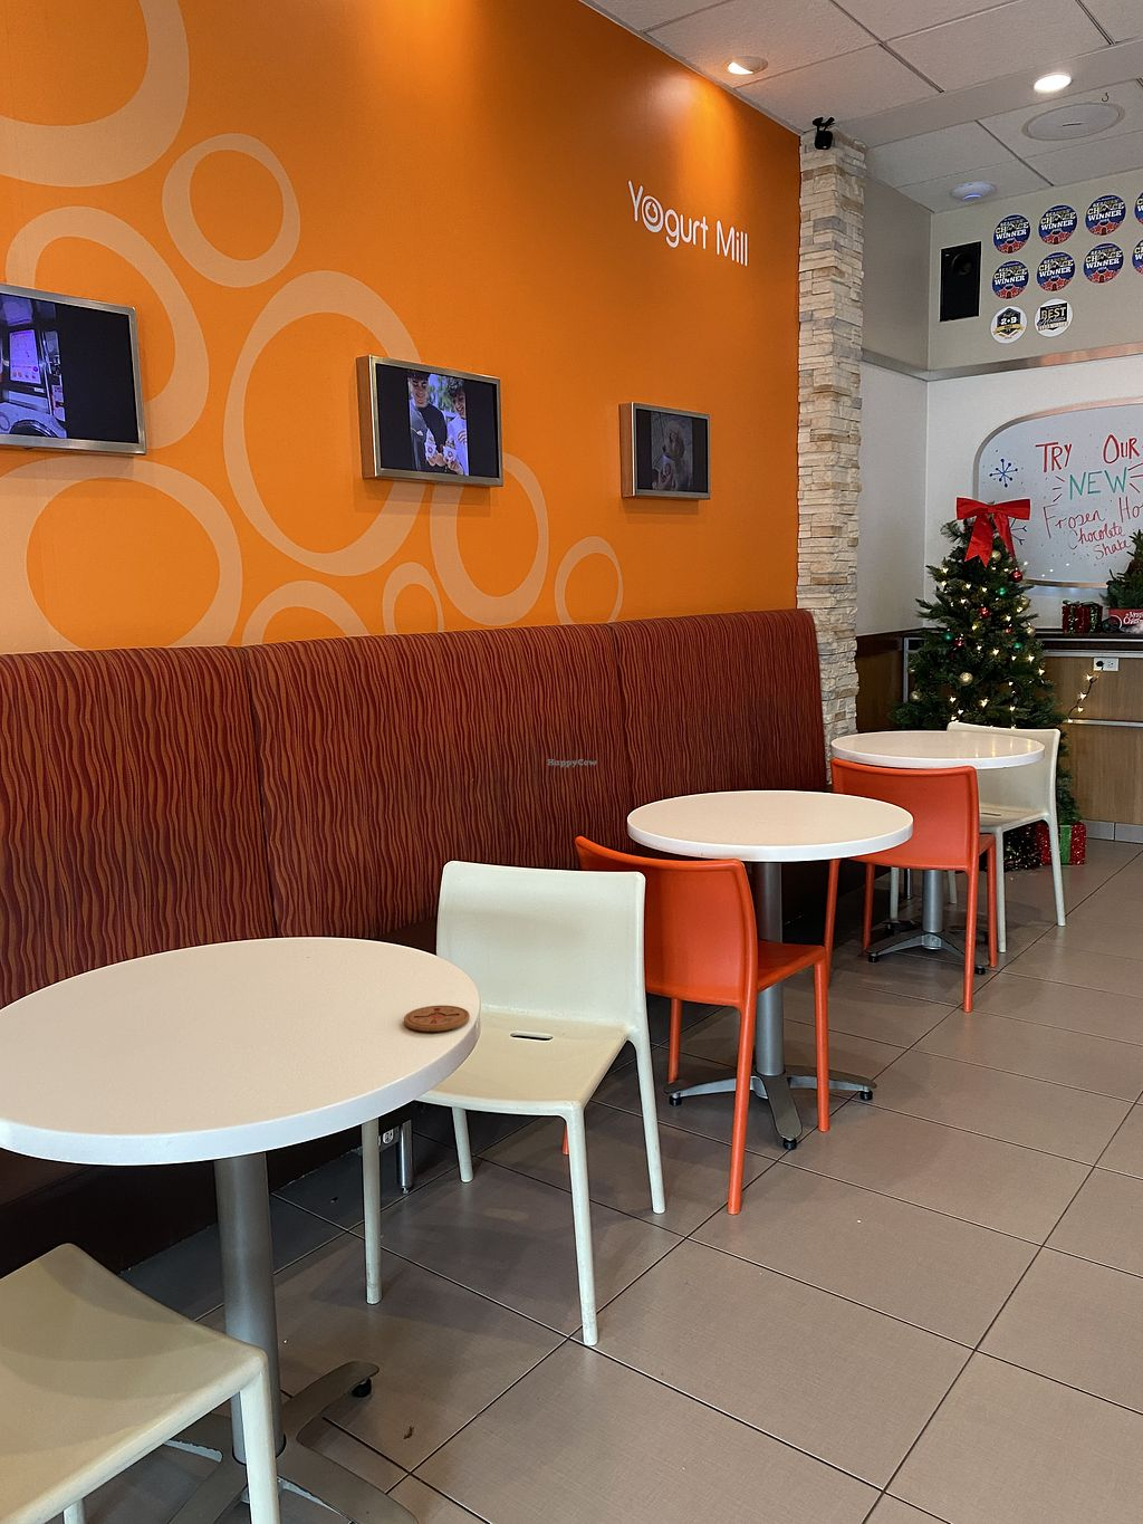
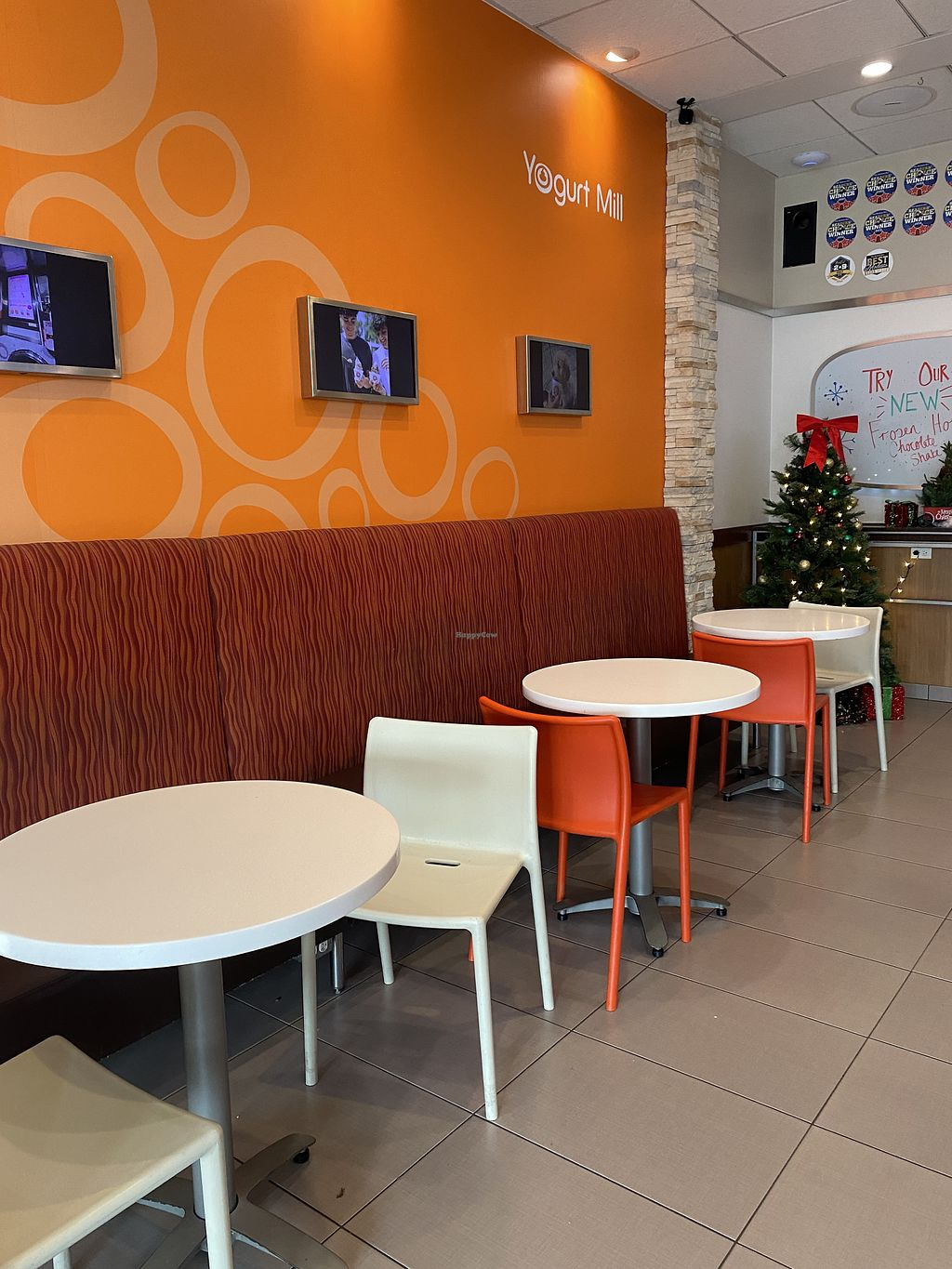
- coaster [403,1004,471,1033]
